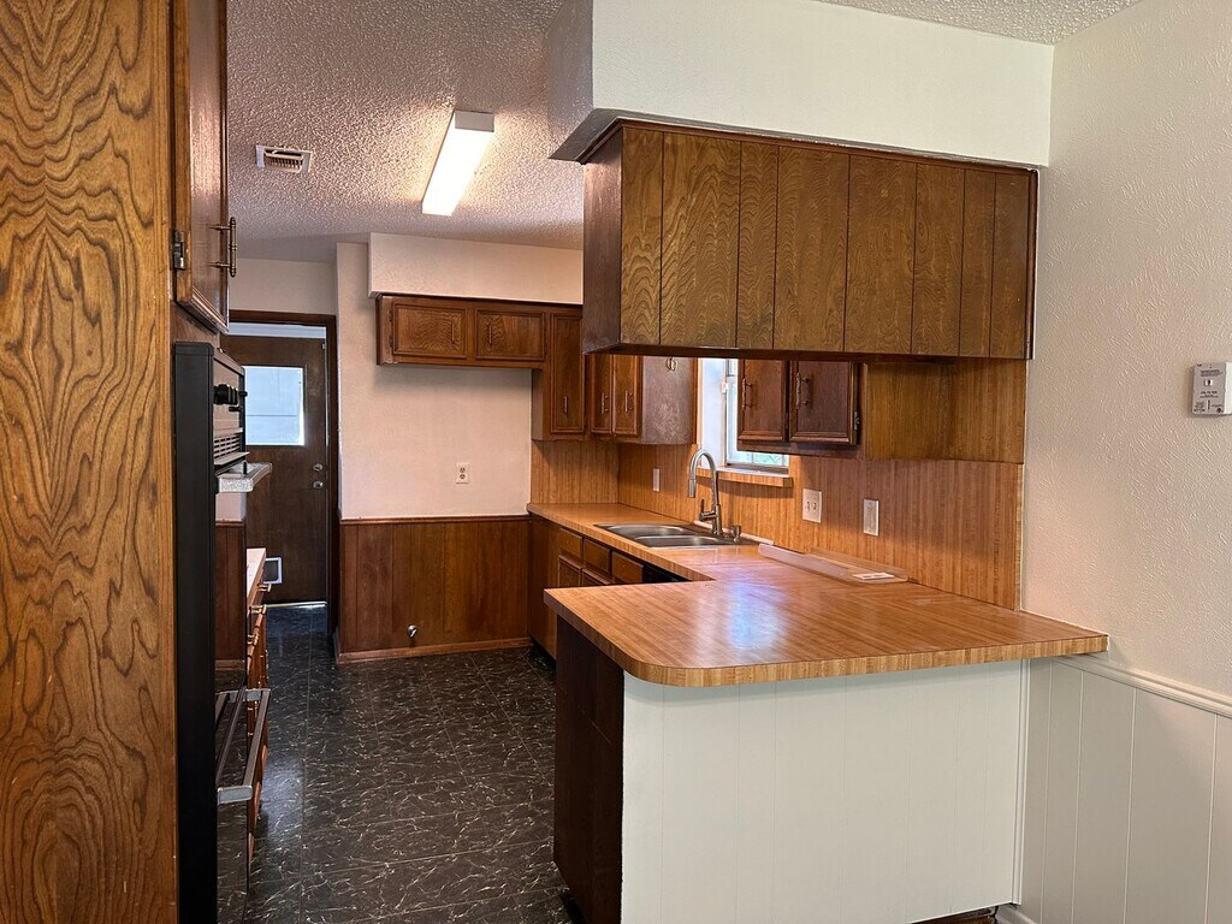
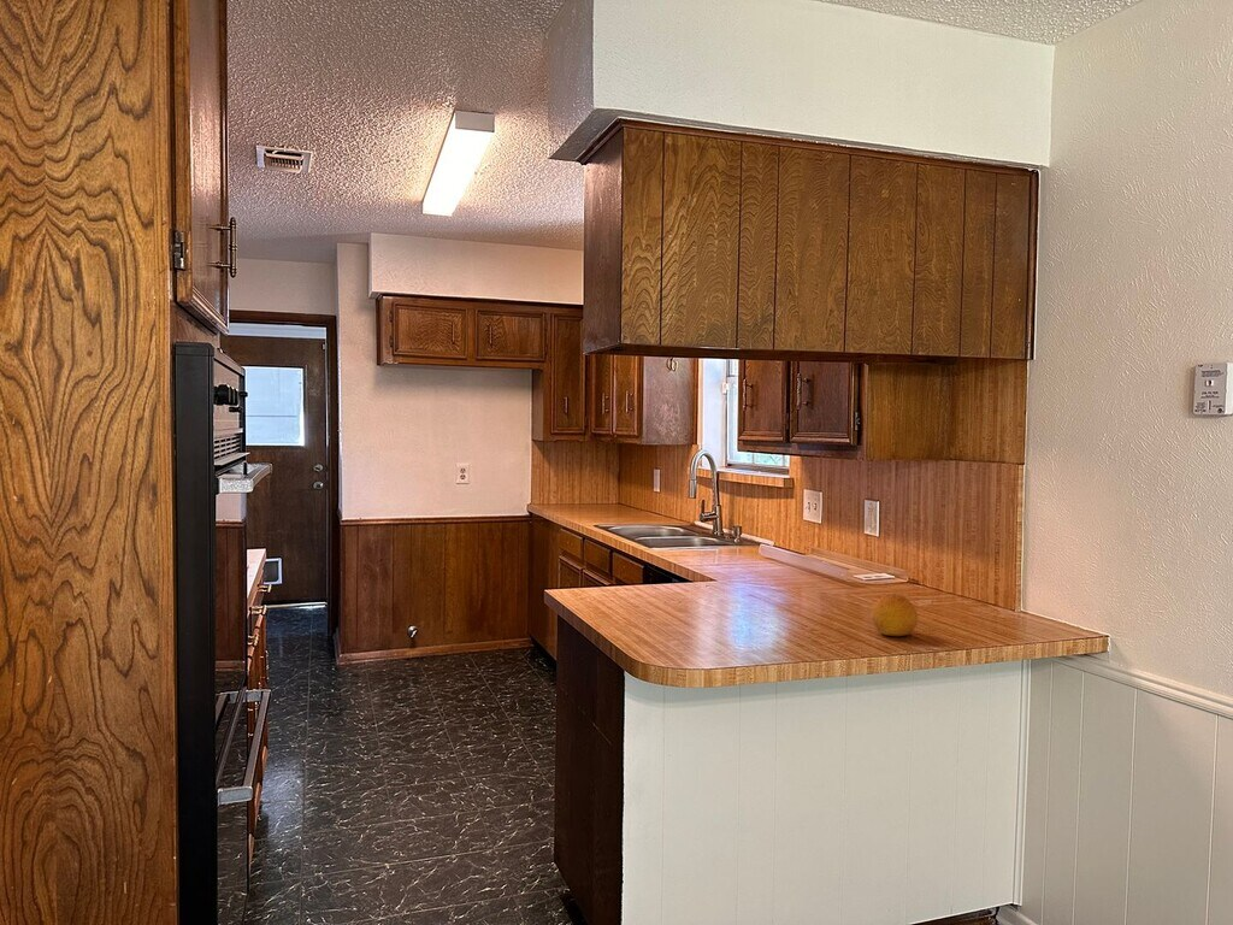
+ fruit [871,593,919,637]
